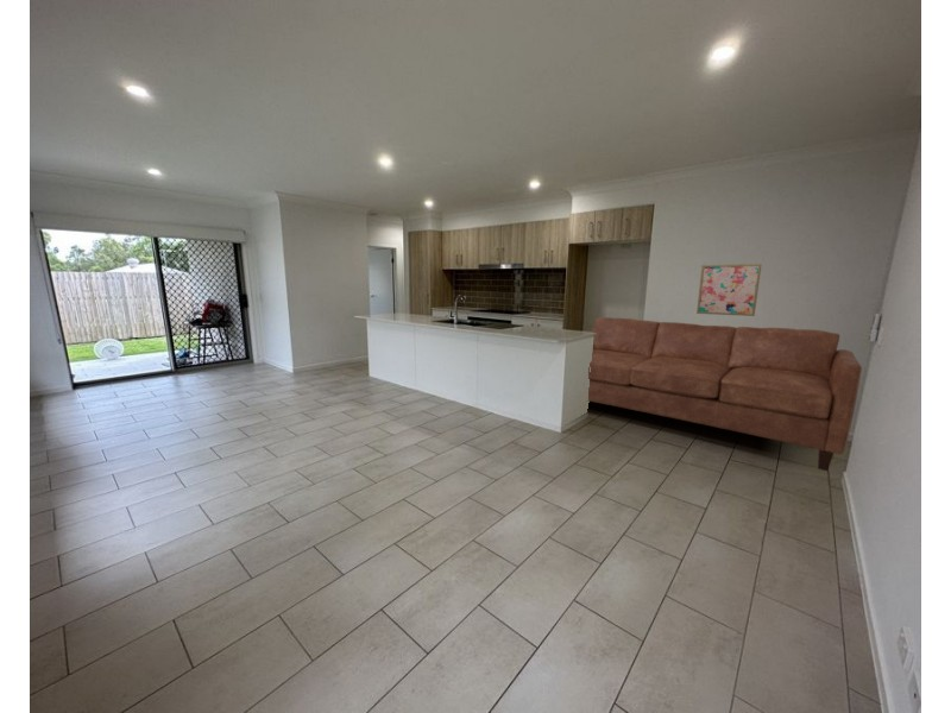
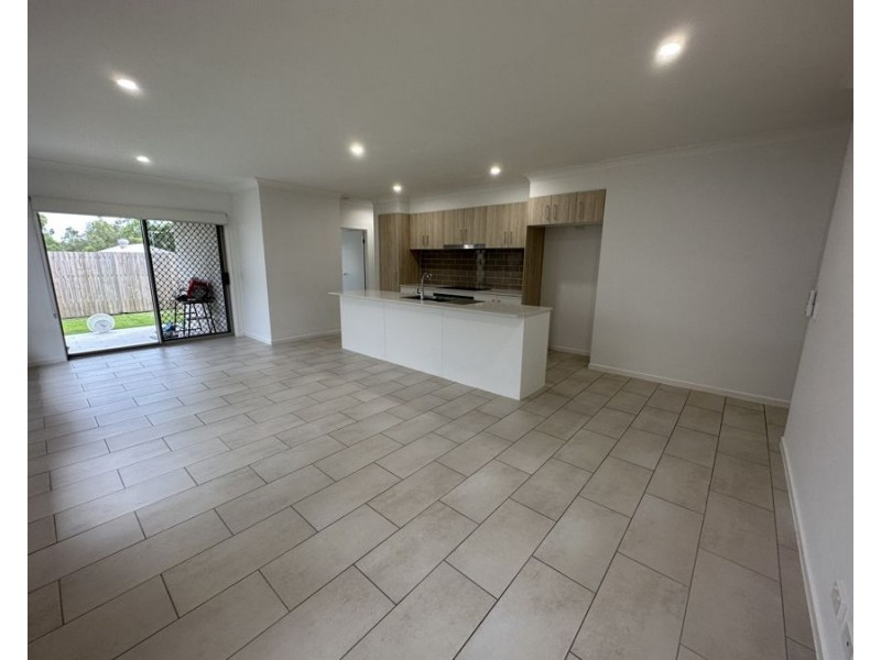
- wall art [695,263,763,317]
- sofa [585,316,863,472]
